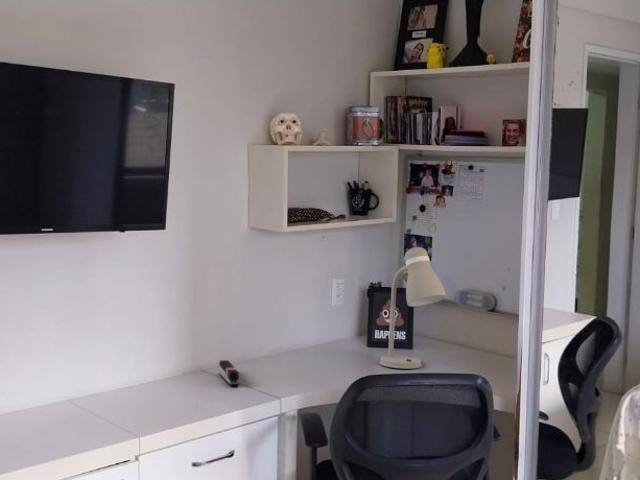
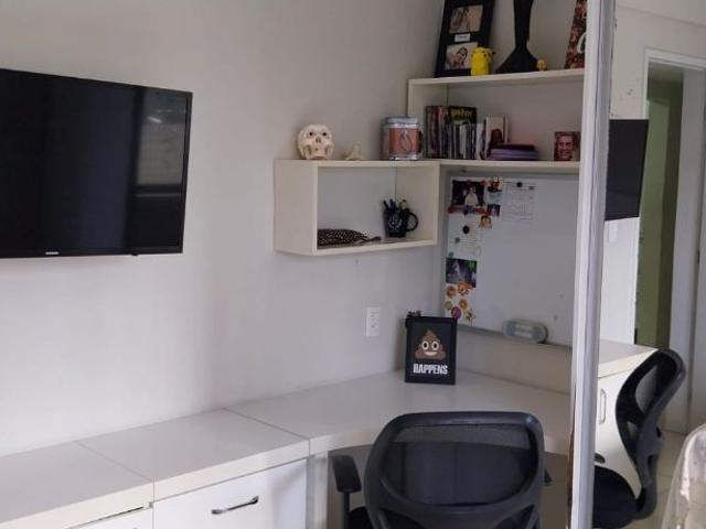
- desk lamp [378,246,447,369]
- stapler [218,359,240,386]
